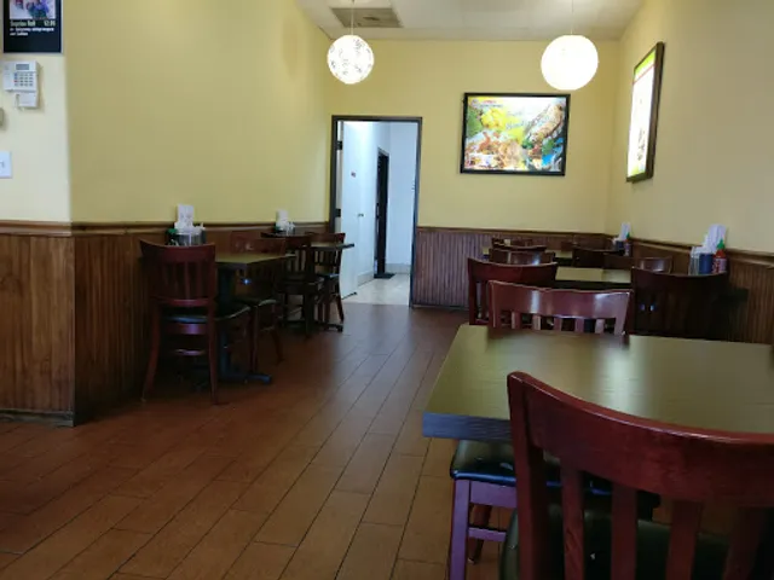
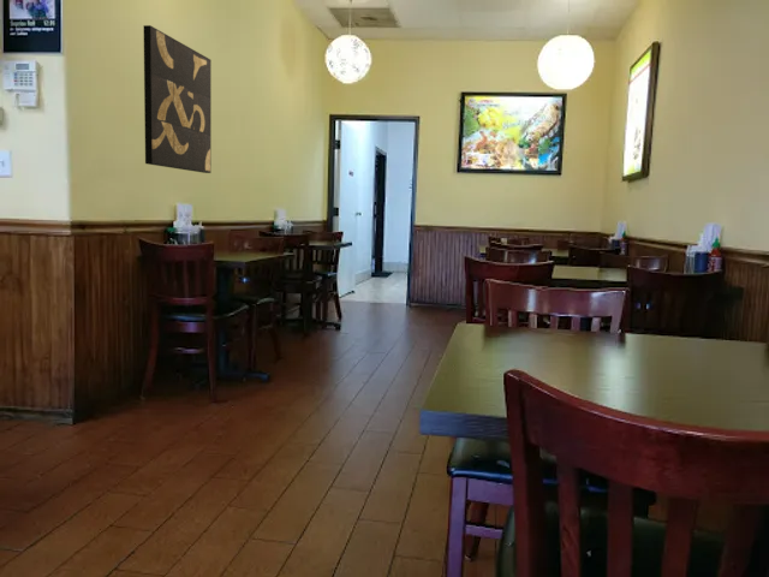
+ wall art [142,24,213,174]
